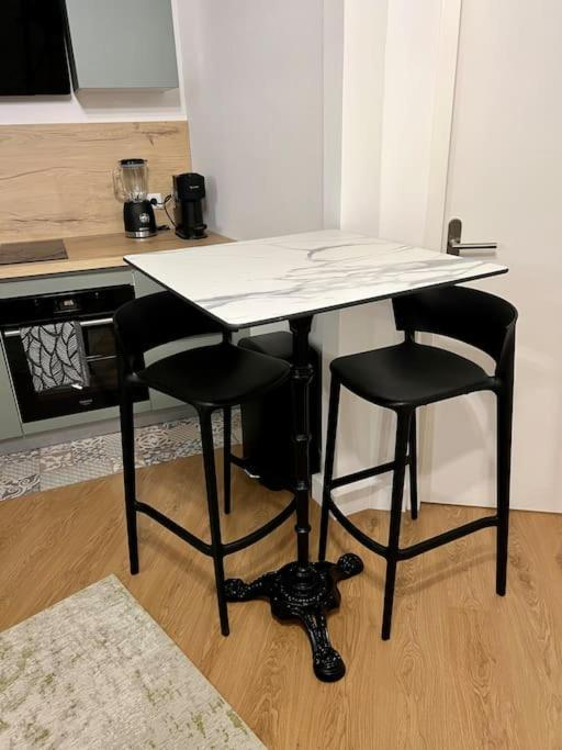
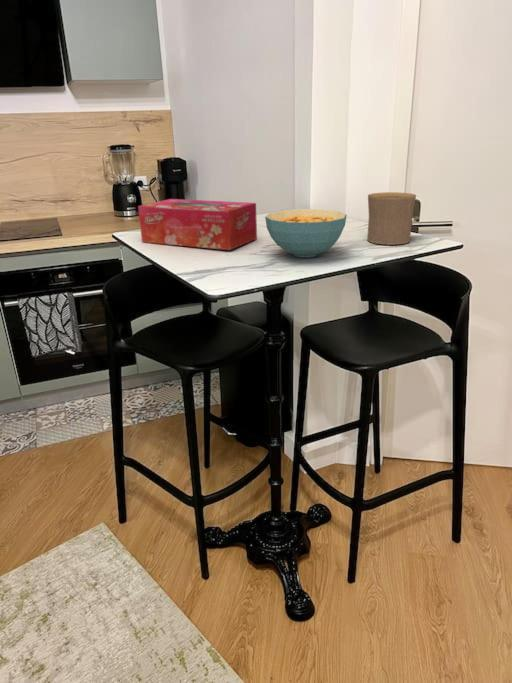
+ cereal bowl [264,209,348,259]
+ tissue box [137,198,258,251]
+ cup [366,191,417,246]
